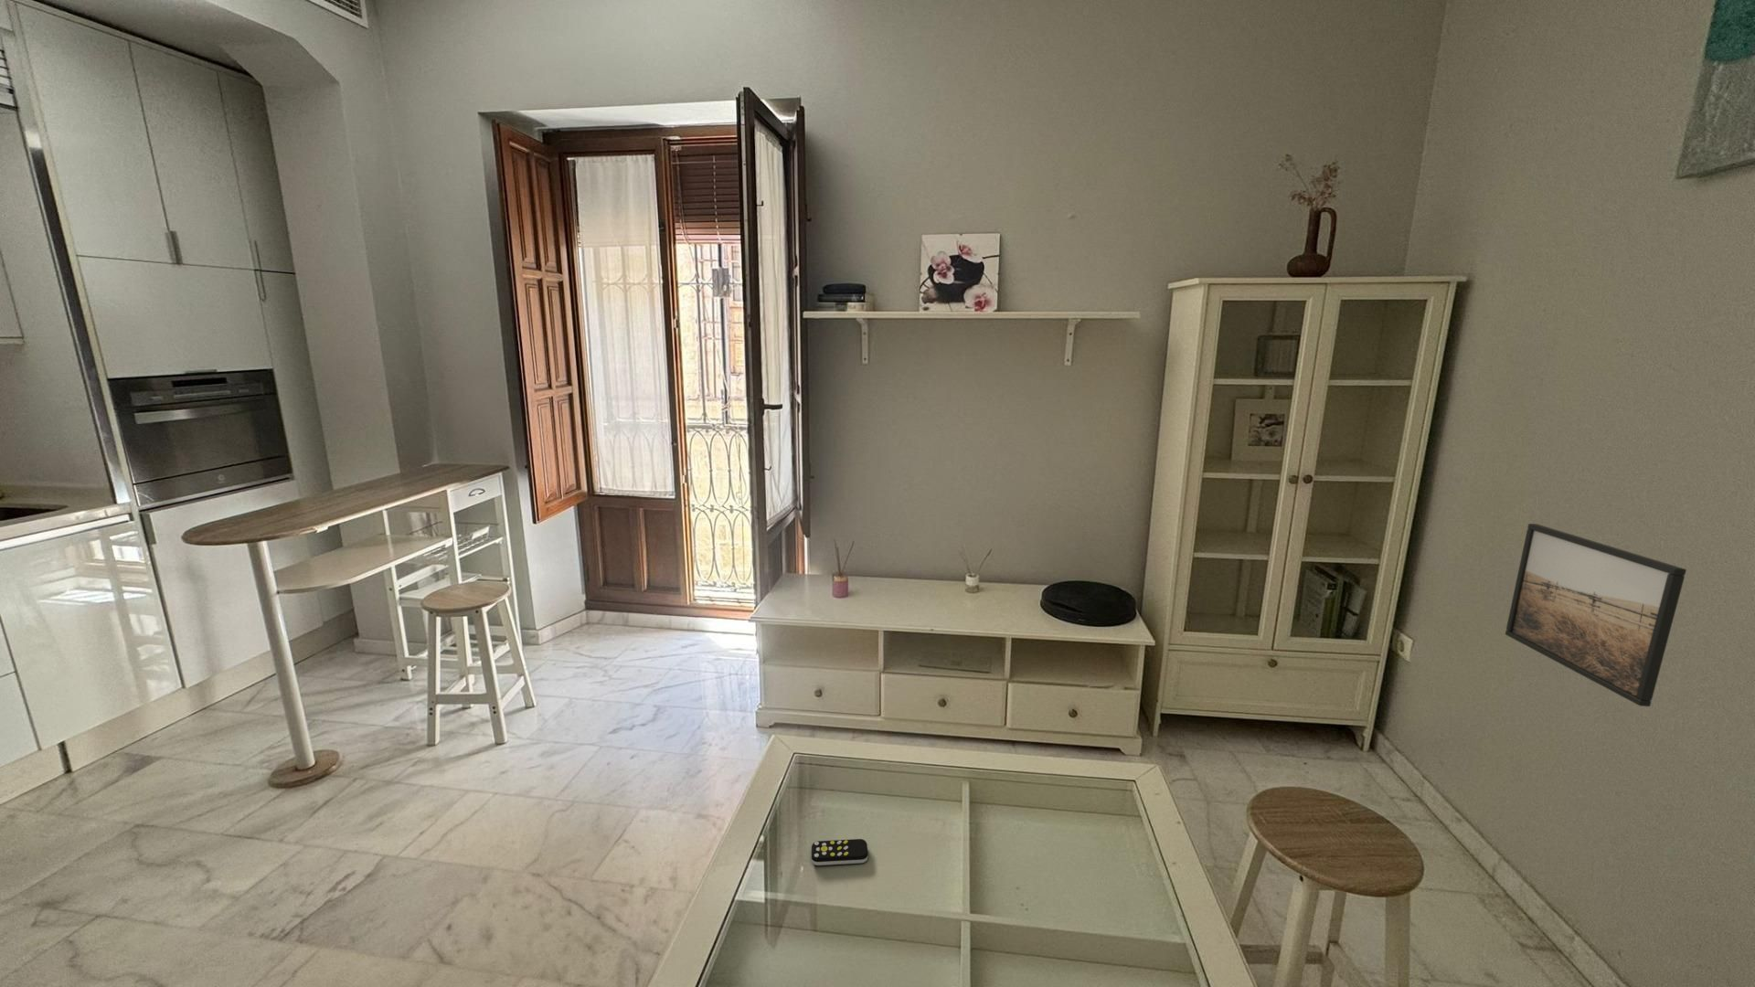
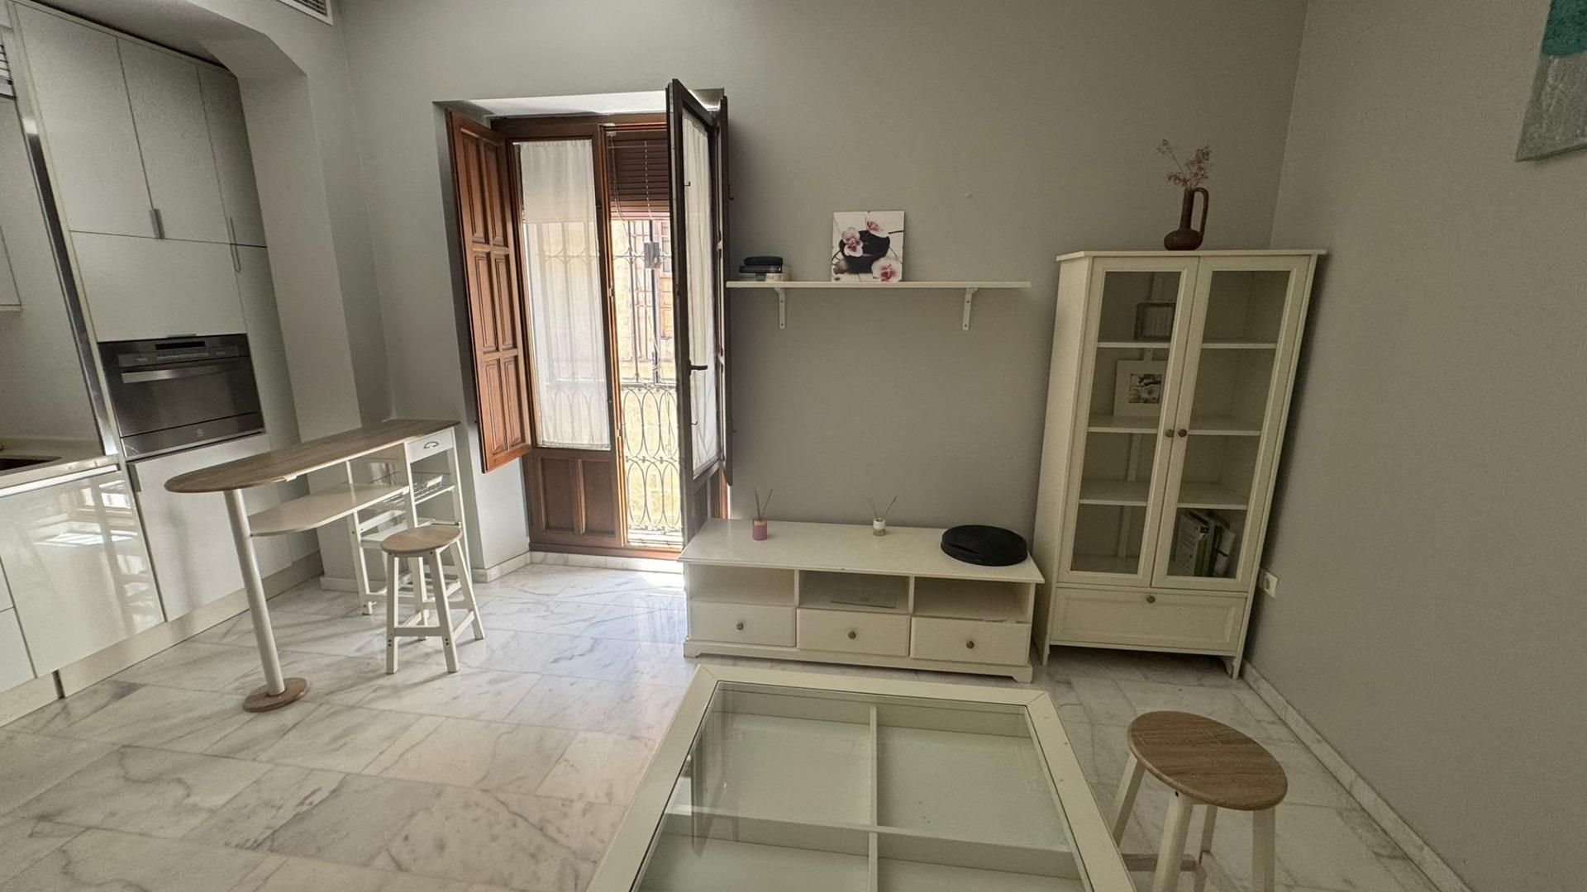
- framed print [1504,523,1688,707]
- remote control [811,838,868,866]
